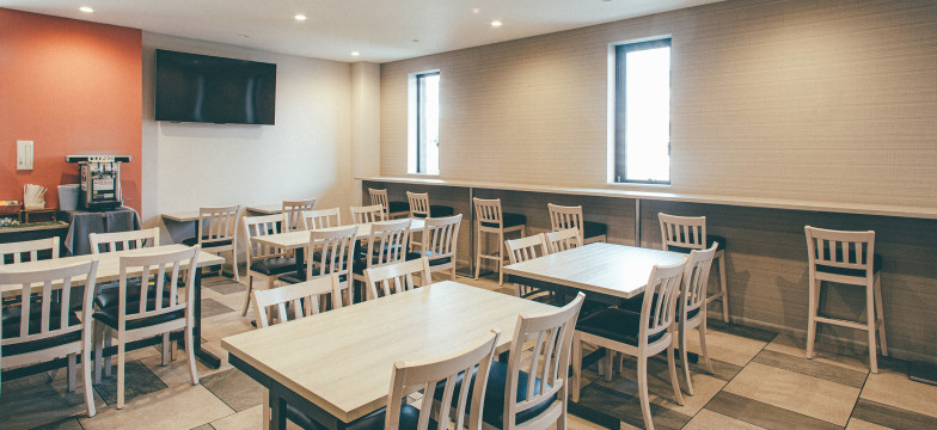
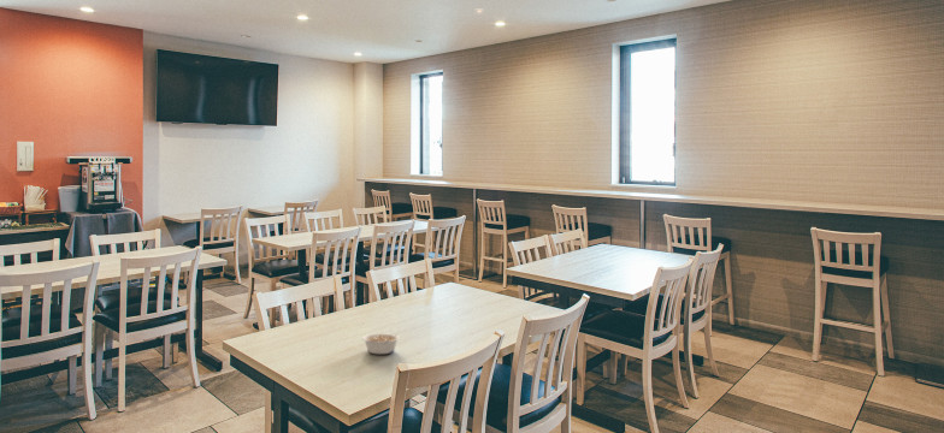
+ legume [361,332,401,355]
